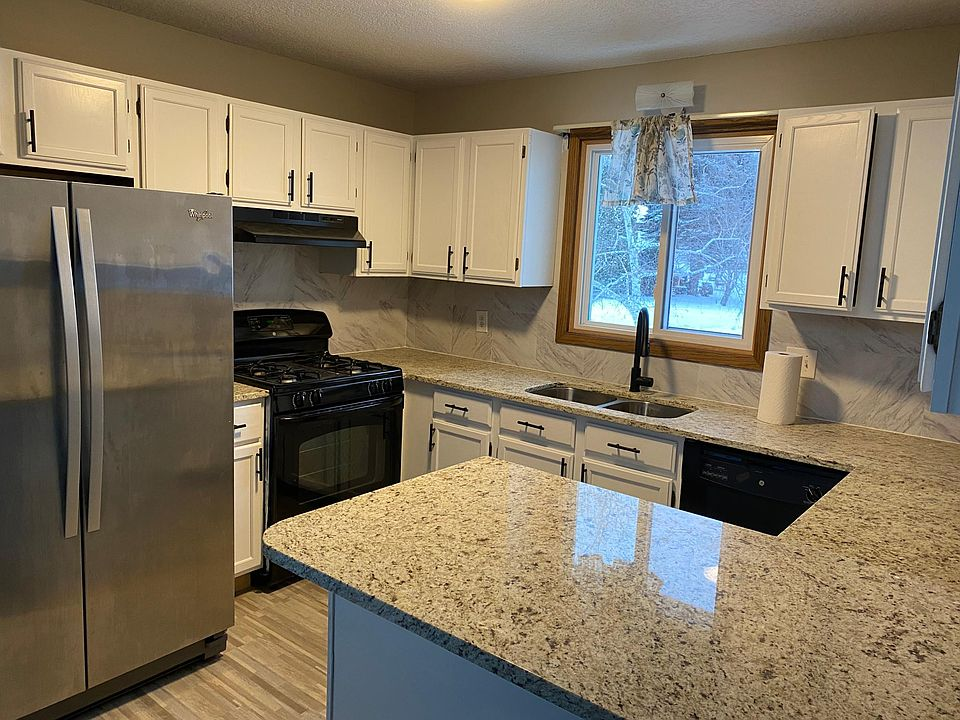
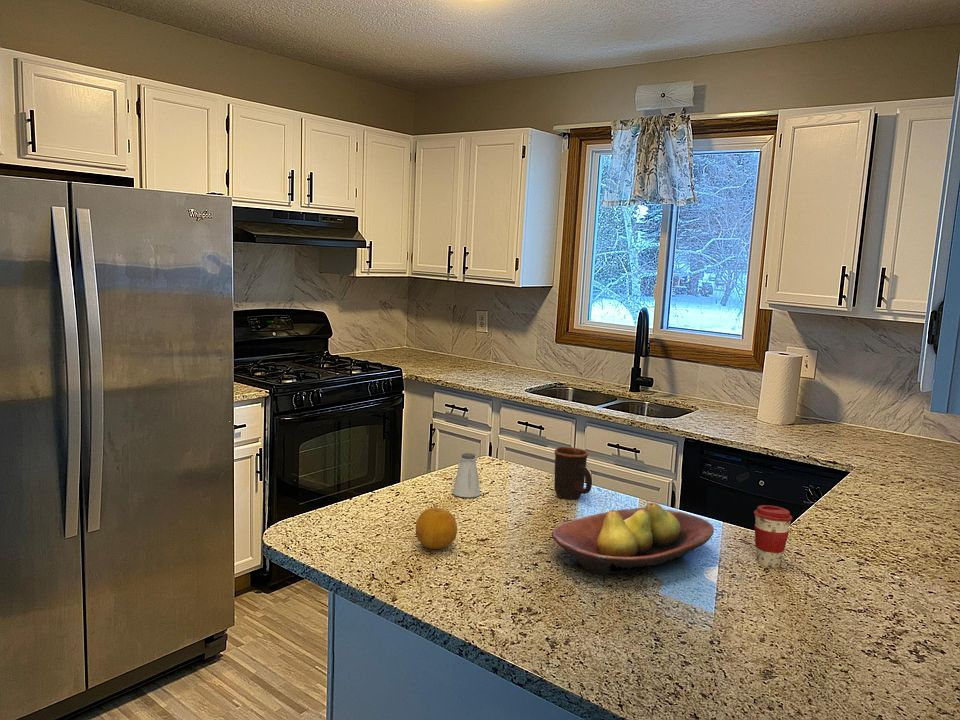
+ saltshaker [452,452,481,498]
+ fruit bowl [551,501,715,576]
+ coffee cup [753,504,793,569]
+ fruit [415,507,458,550]
+ mug [553,446,593,501]
